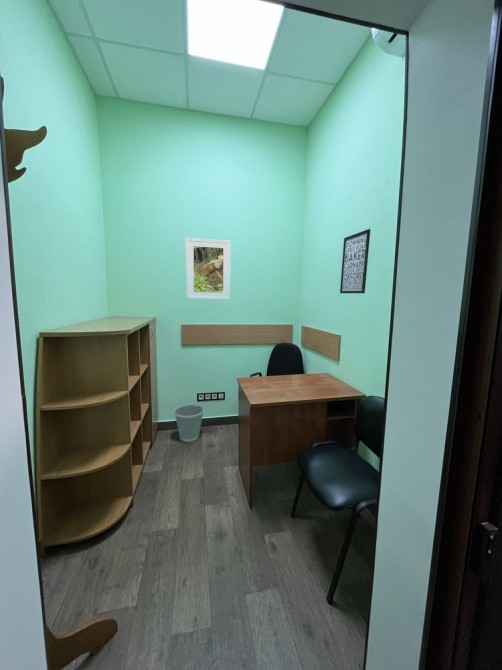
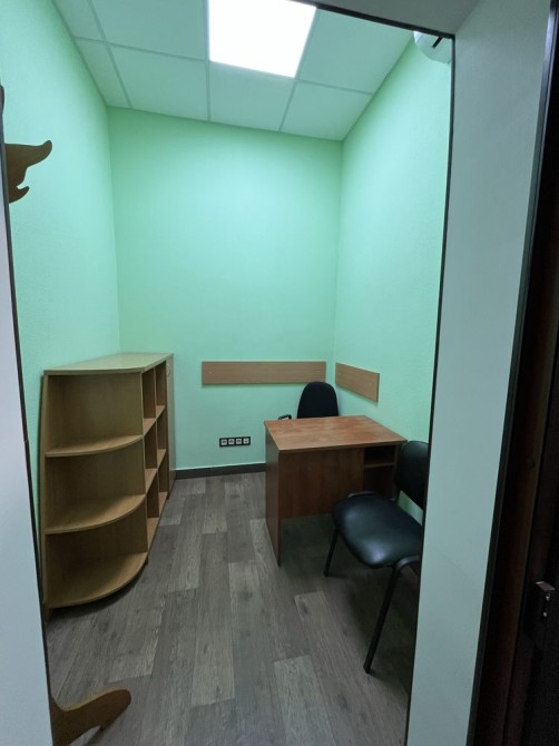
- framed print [185,237,232,301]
- wall art [339,228,372,294]
- wastebasket [173,402,205,443]
